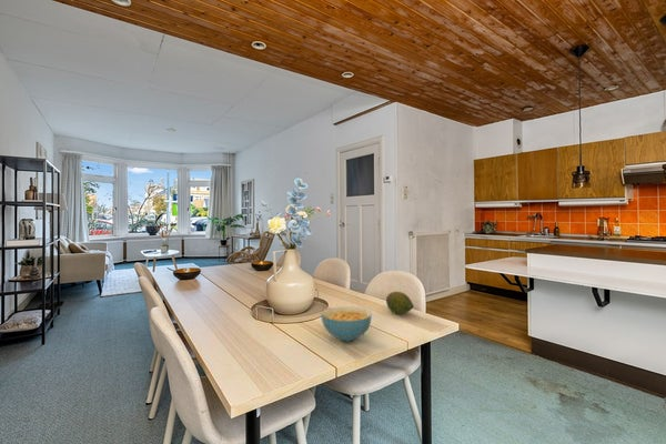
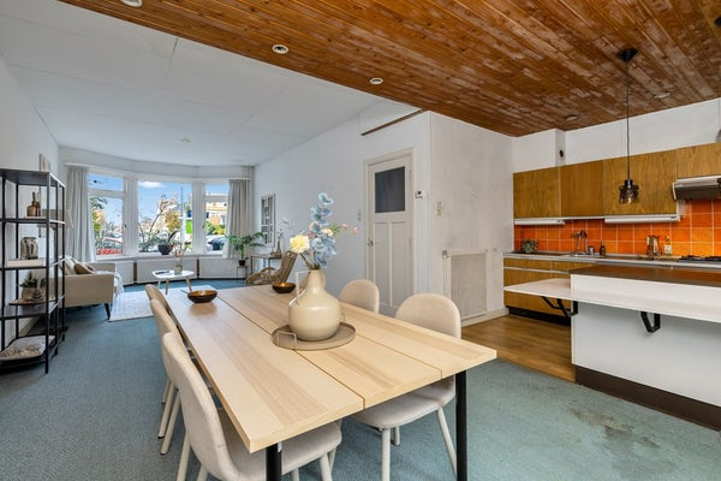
- fruit [385,291,415,315]
- cereal bowl [320,305,373,342]
